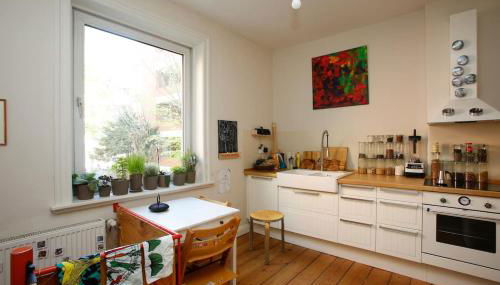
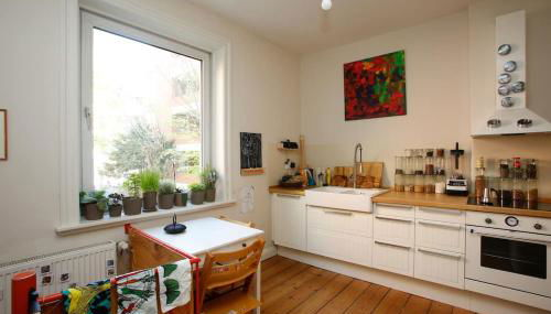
- stool [248,209,286,266]
